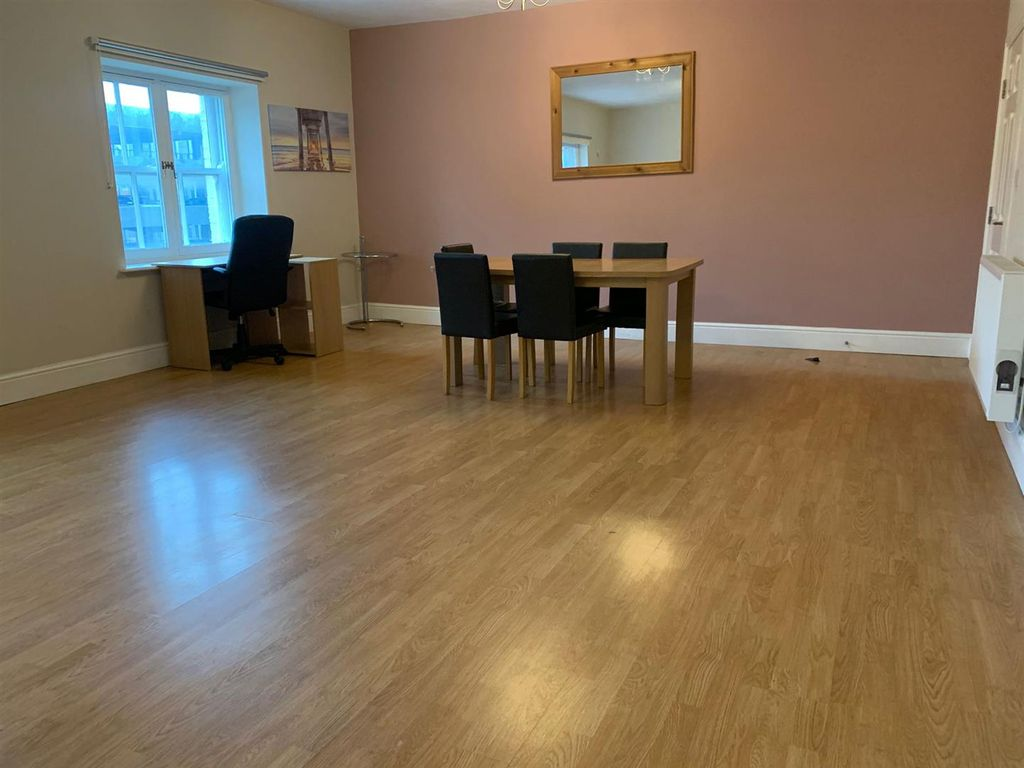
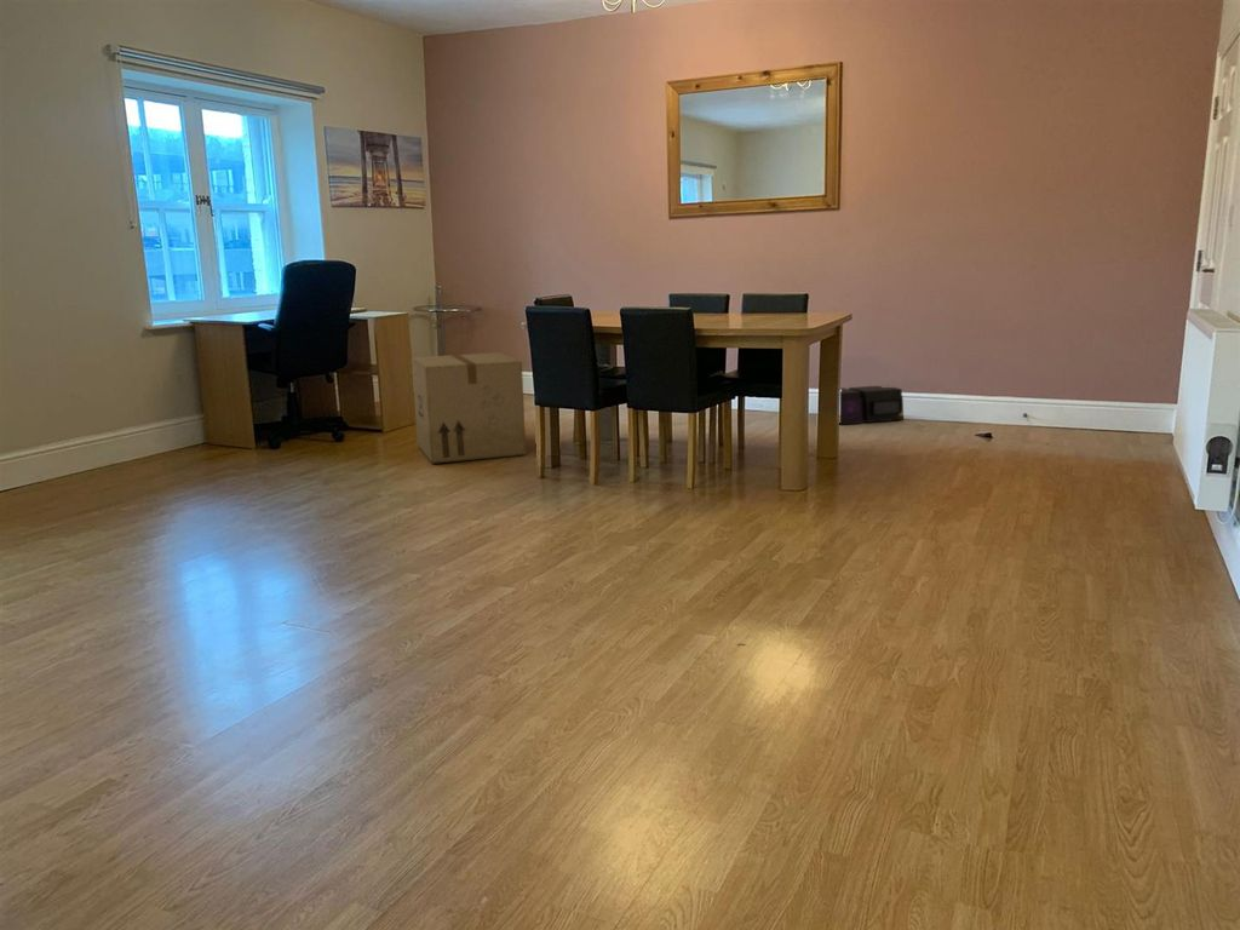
+ cardboard box [411,351,527,465]
+ air purifier [838,385,905,426]
